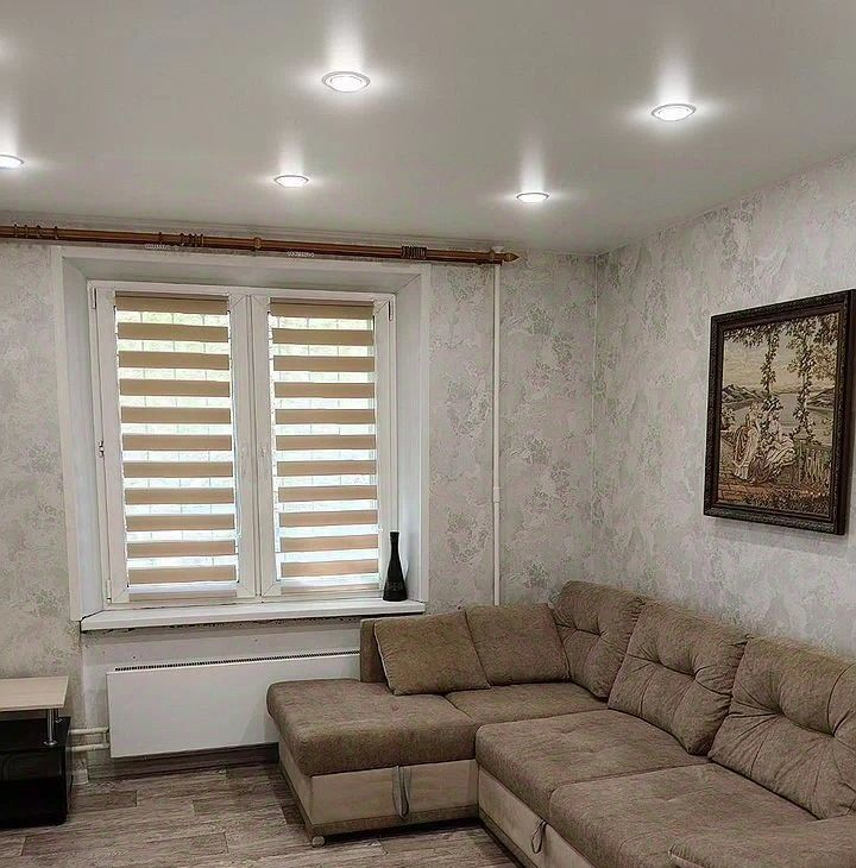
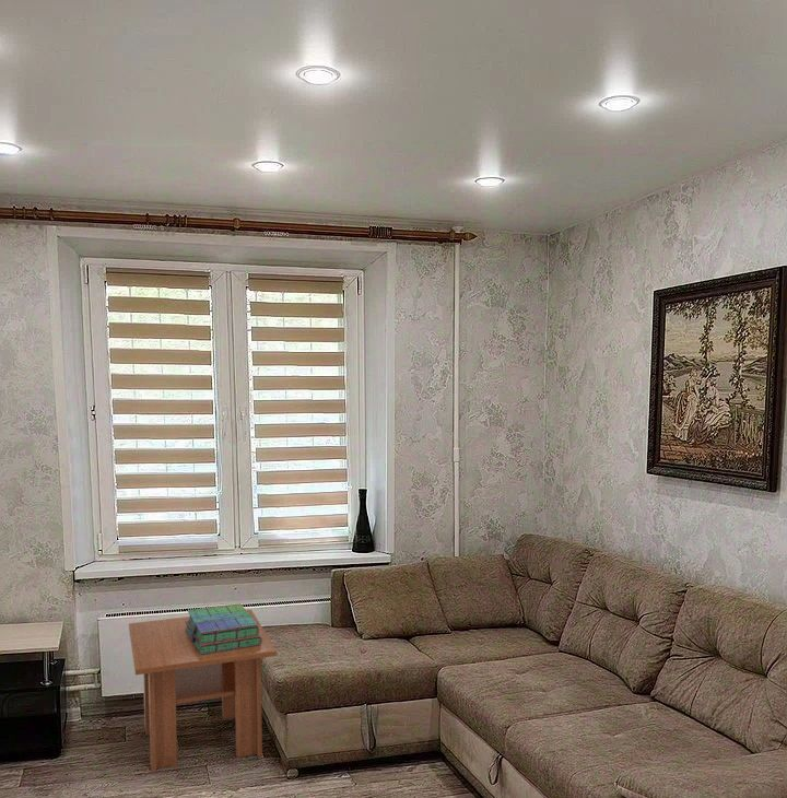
+ coffee table [128,608,278,773]
+ stack of books [185,602,262,655]
